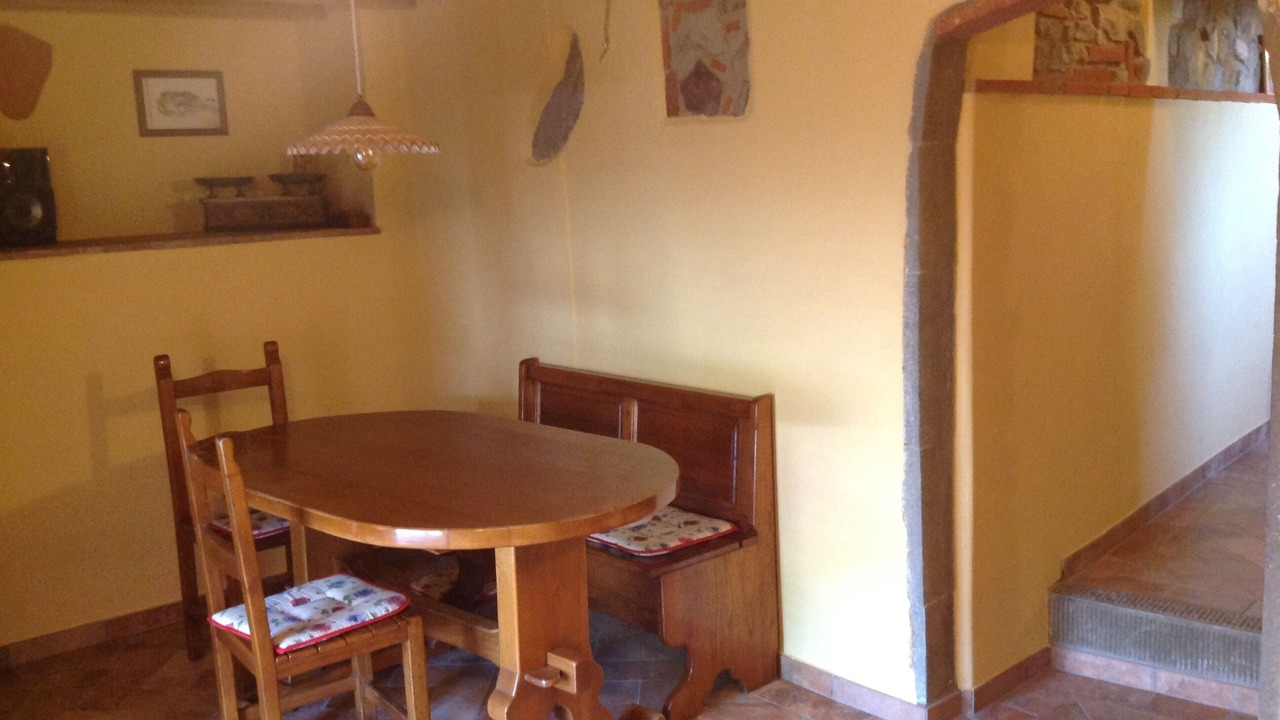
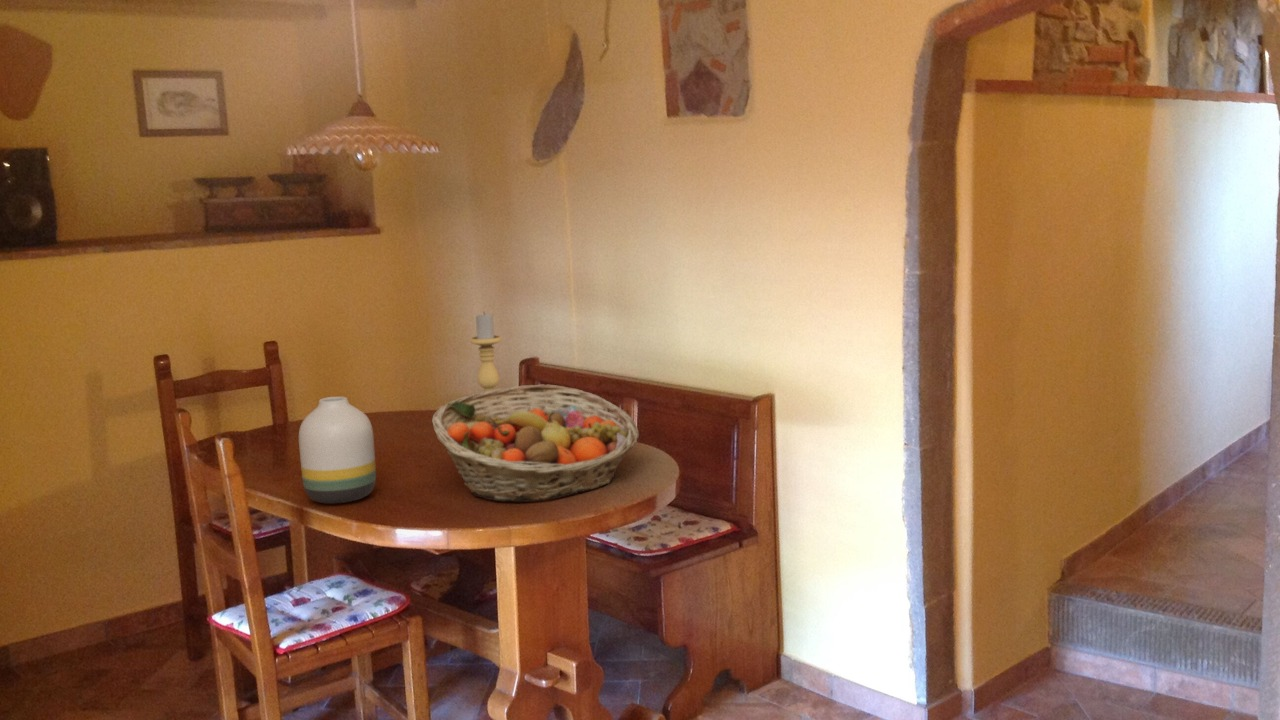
+ candle holder [469,311,502,405]
+ vase [298,396,377,504]
+ fruit basket [431,384,640,503]
